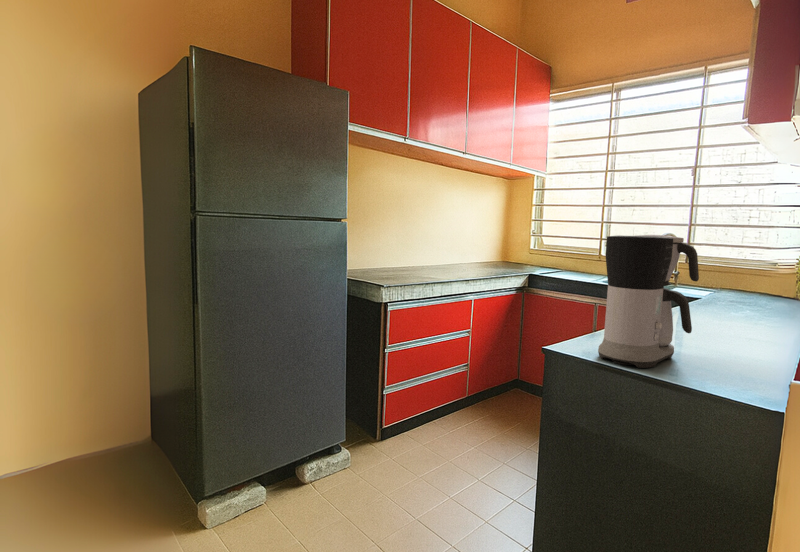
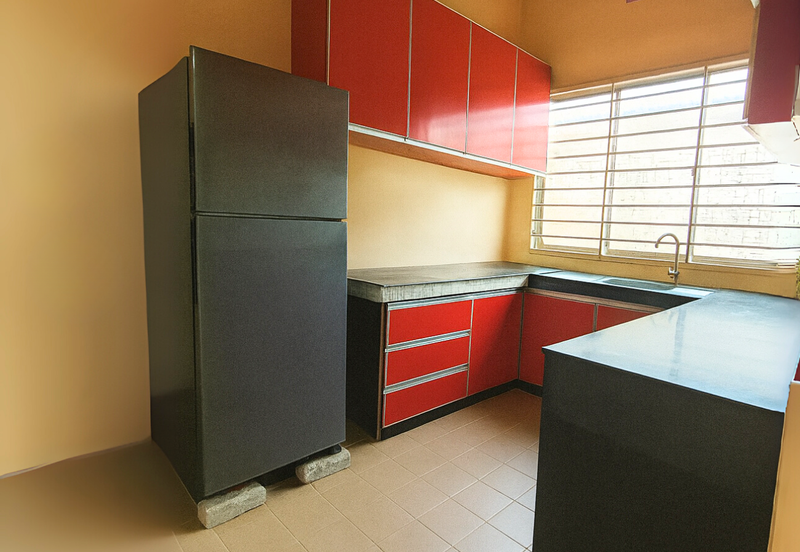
- coffee maker [597,234,700,369]
